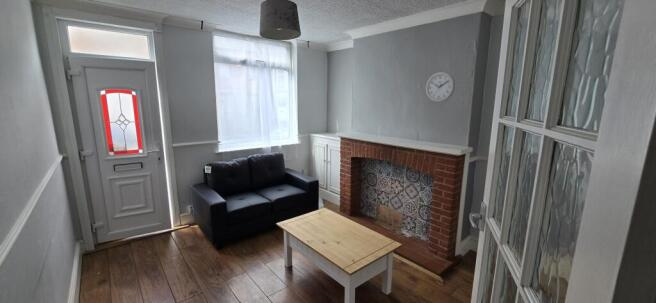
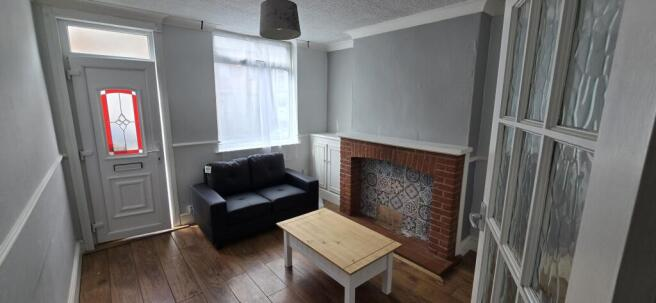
- wall clock [425,71,456,104]
